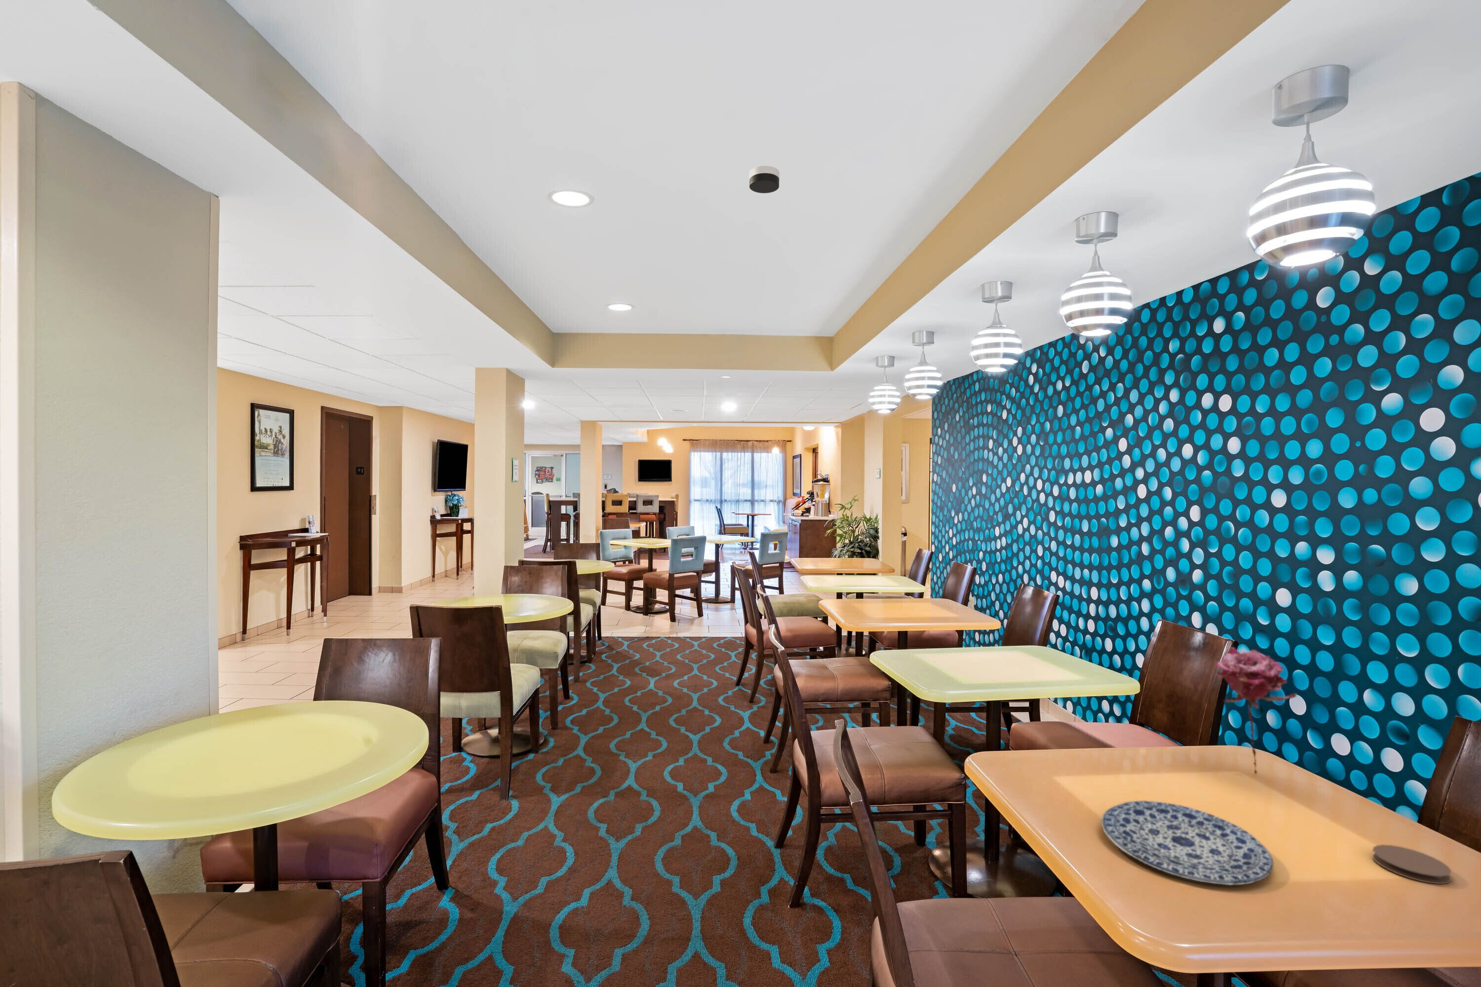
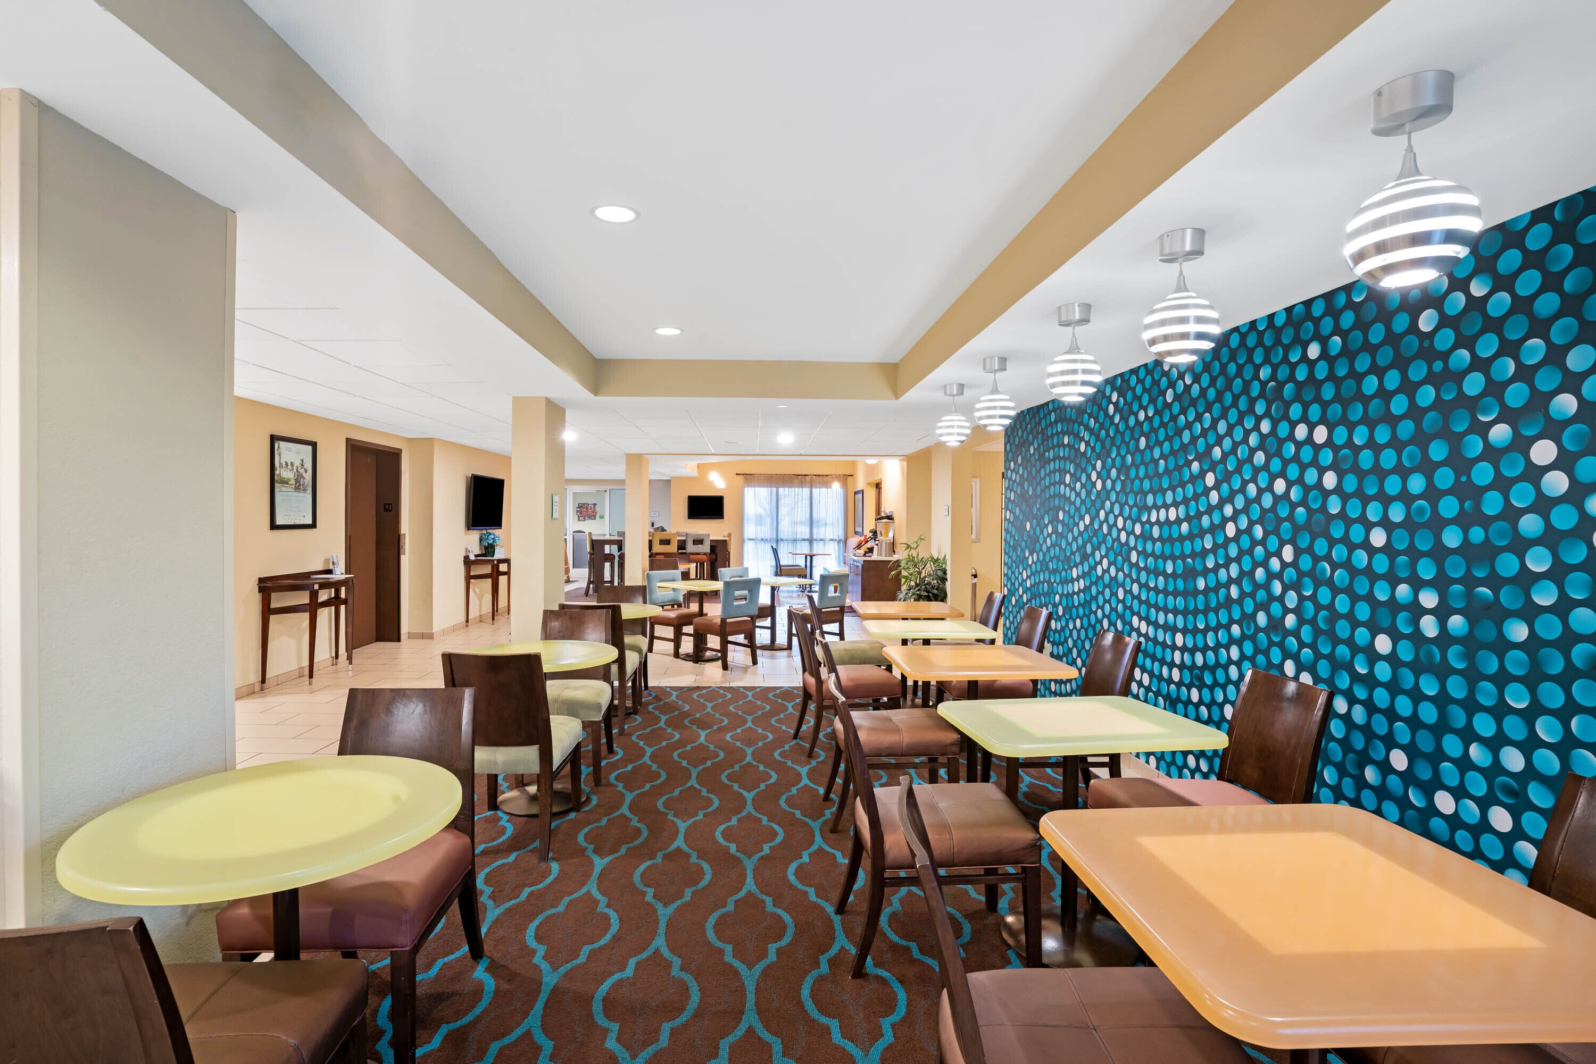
- coaster [1372,844,1452,885]
- flower [1213,647,1298,774]
- plate [1101,800,1274,886]
- smoke detector [749,165,780,194]
